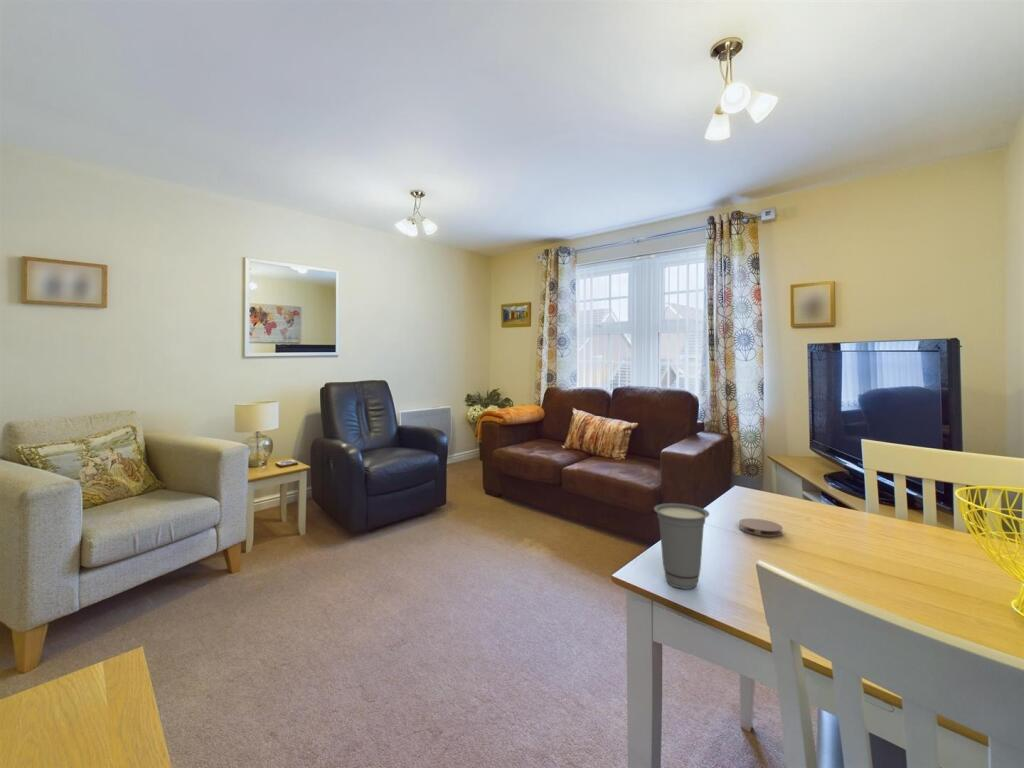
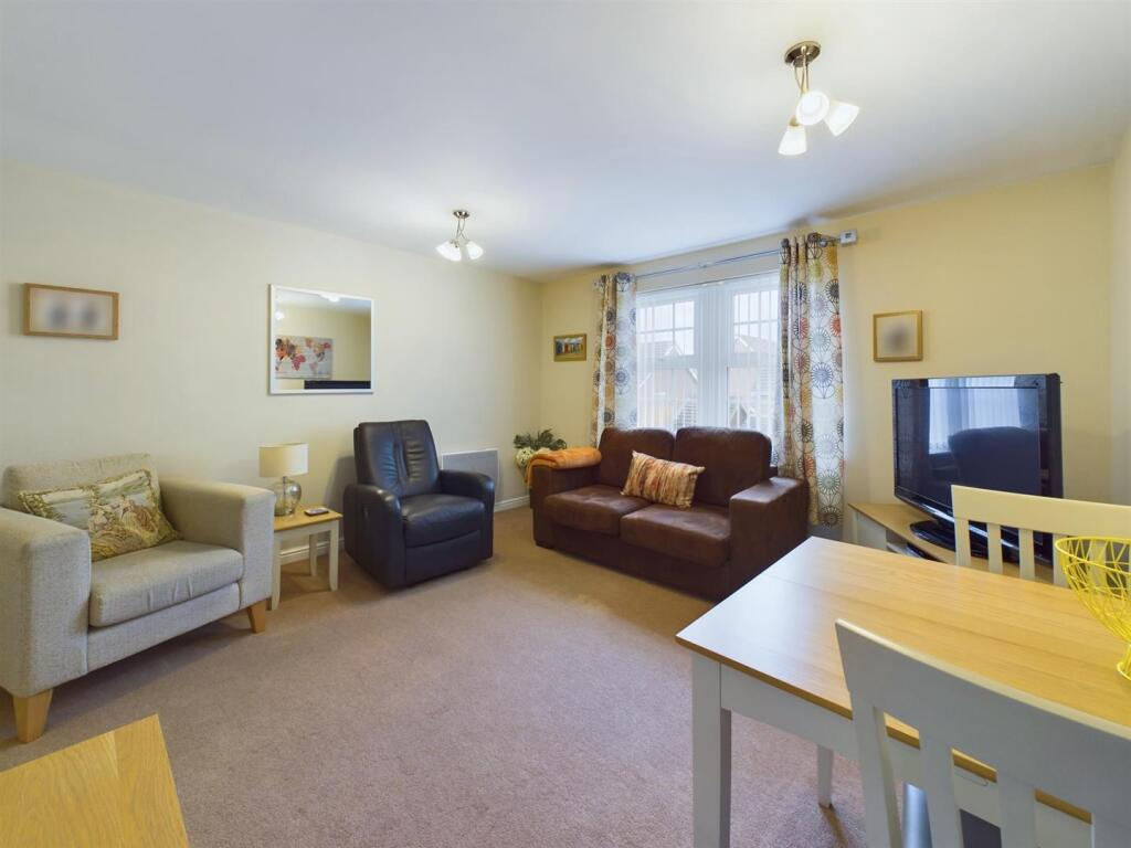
- coaster [738,517,784,537]
- cup [653,502,710,590]
